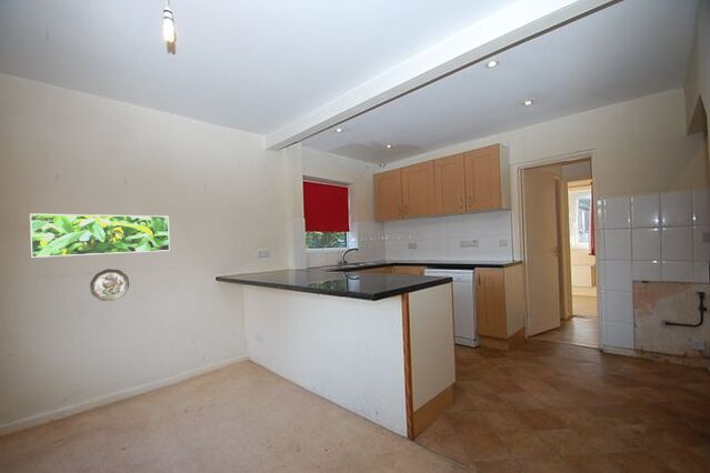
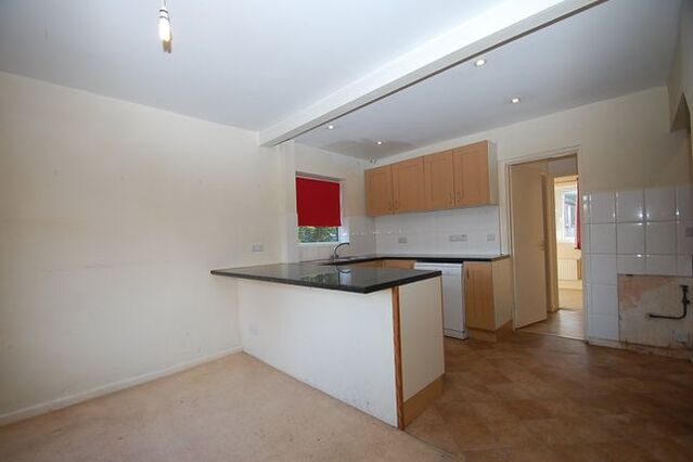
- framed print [29,212,171,259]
- decorative plate [89,268,130,302]
